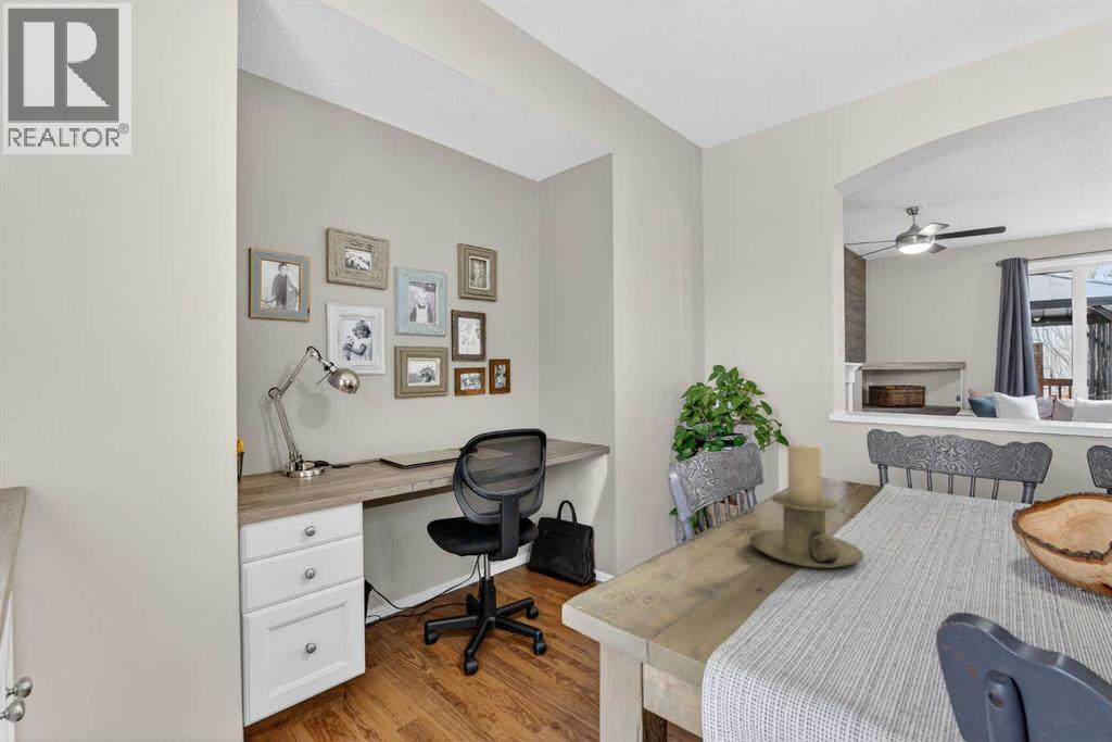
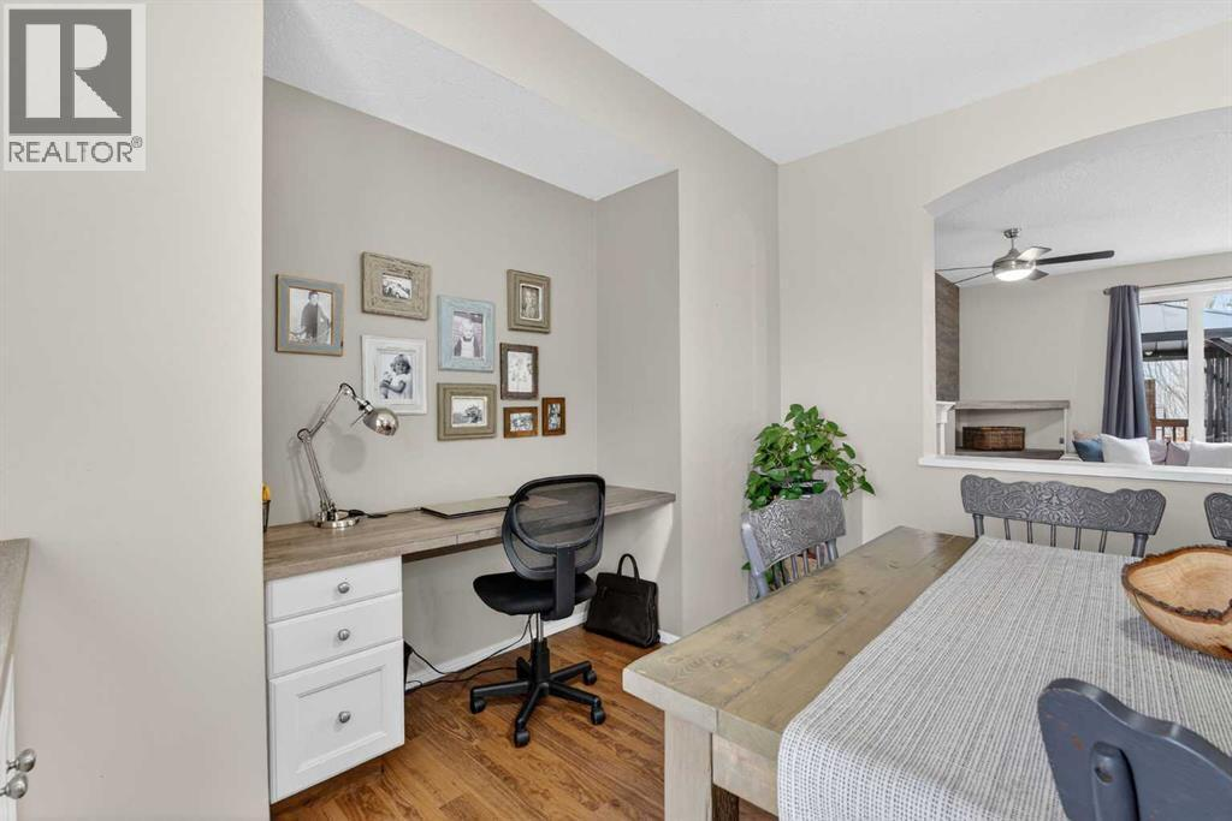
- candle holder [748,443,864,569]
